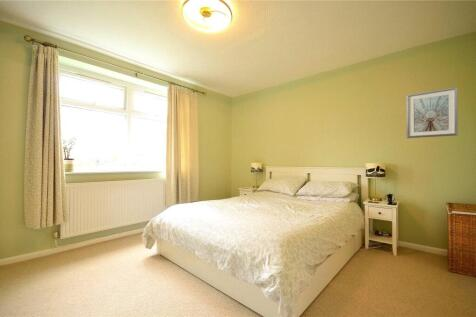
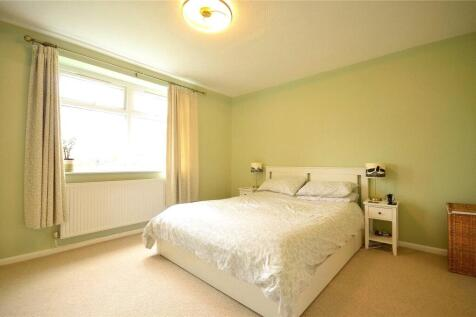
- picture frame [405,86,459,139]
